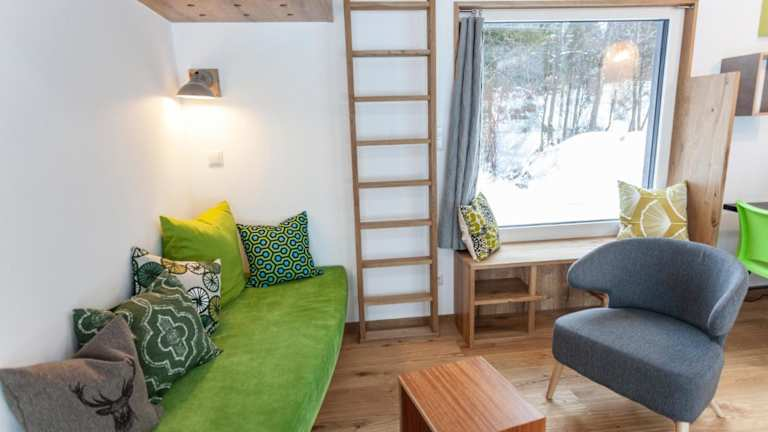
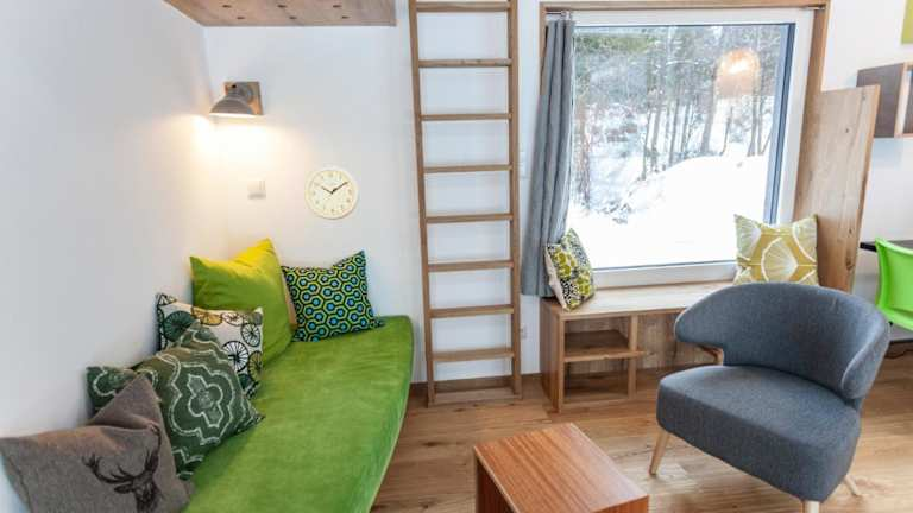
+ wall clock [303,164,360,221]
